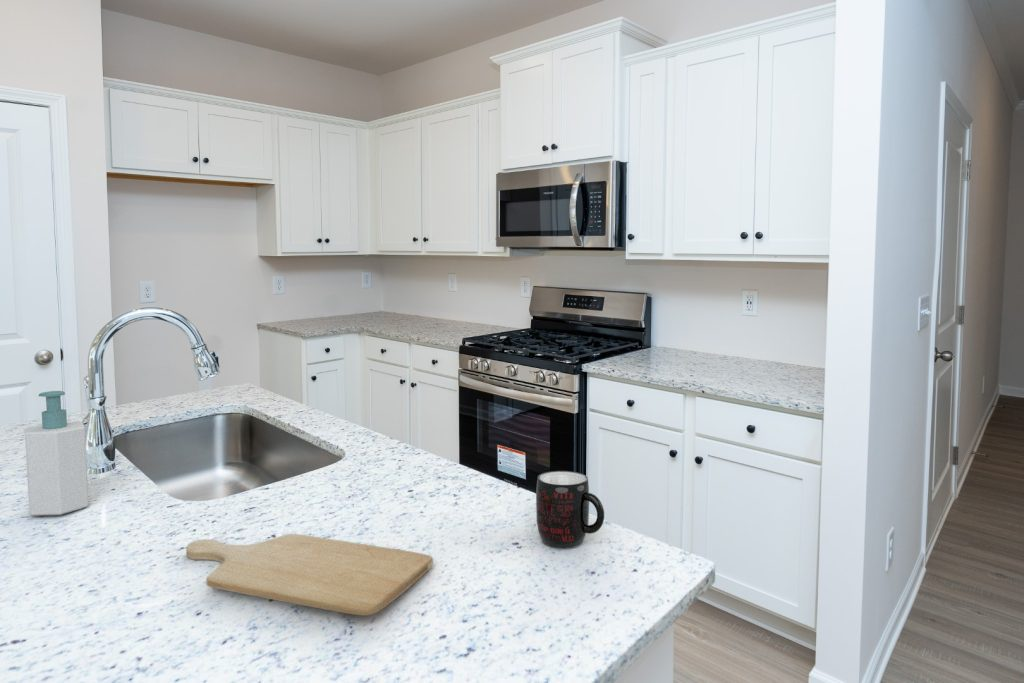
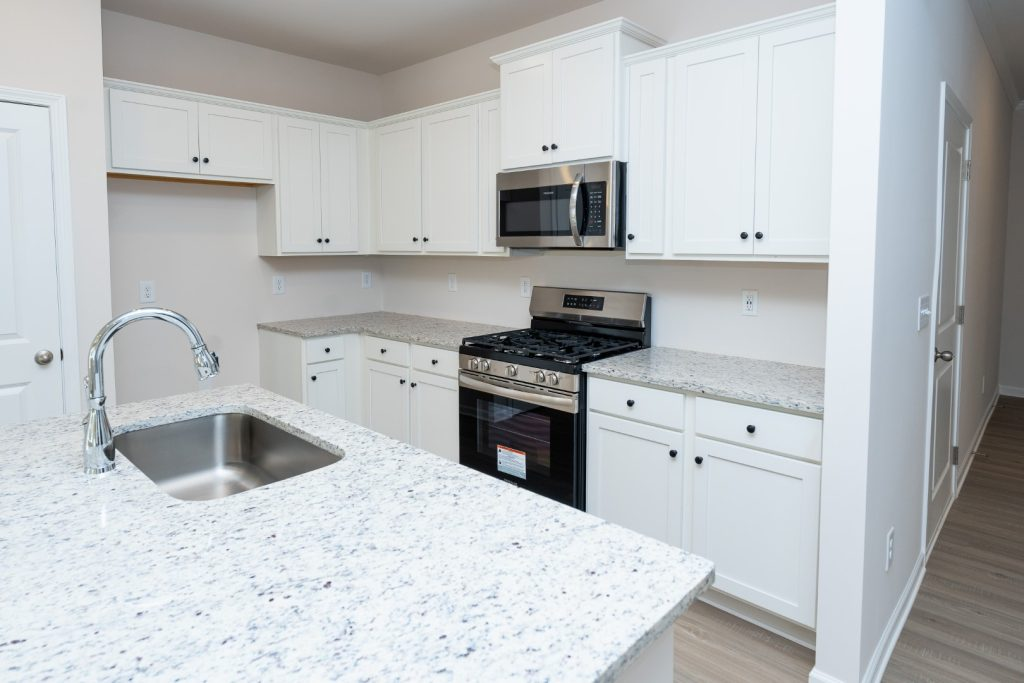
- mug [535,470,605,549]
- chopping board [185,533,434,617]
- soap bottle [24,390,90,517]
